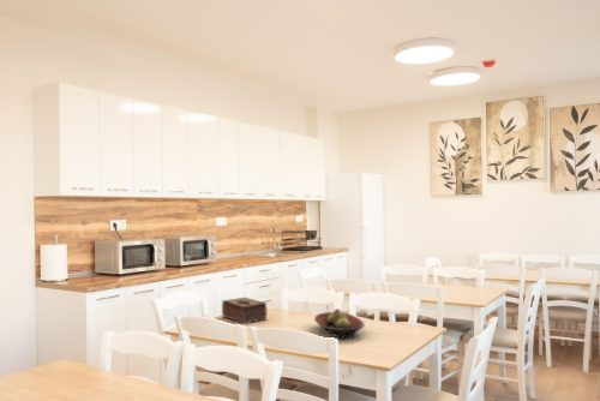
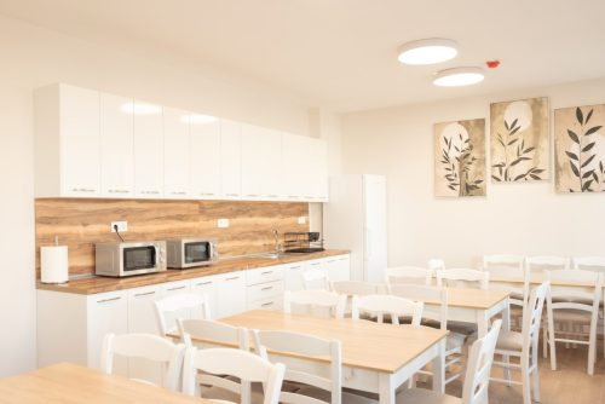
- fruit bowl [313,307,366,340]
- tissue box [221,297,269,325]
